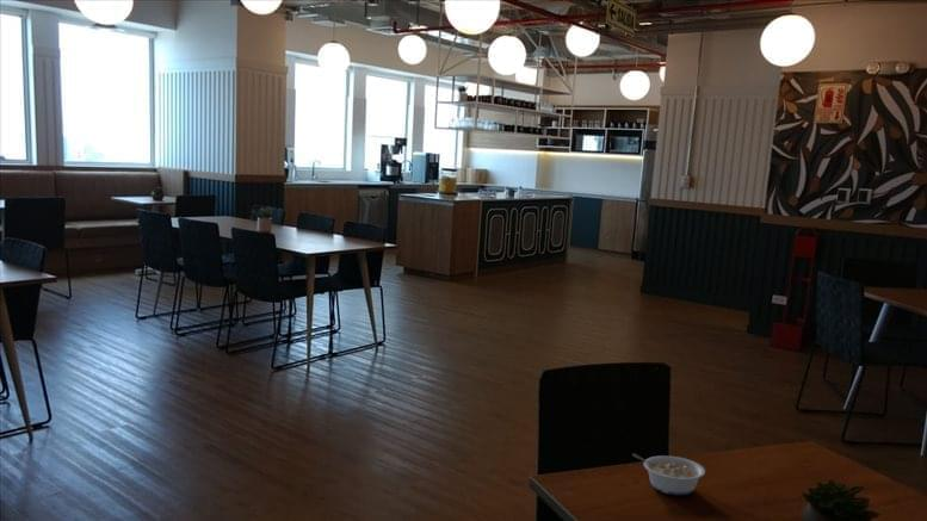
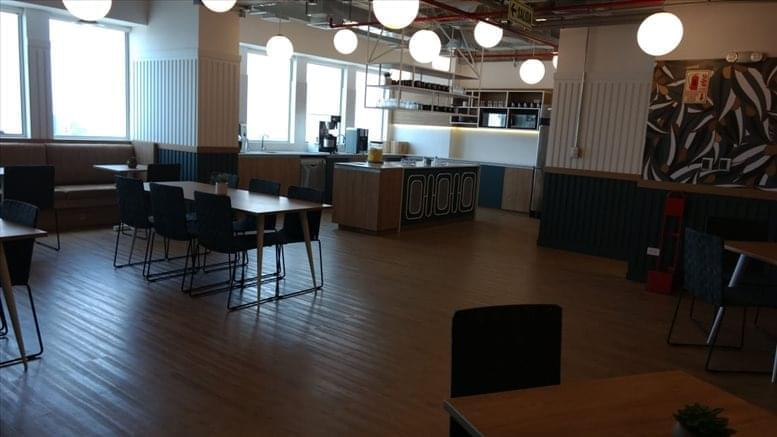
- legume [631,452,706,496]
